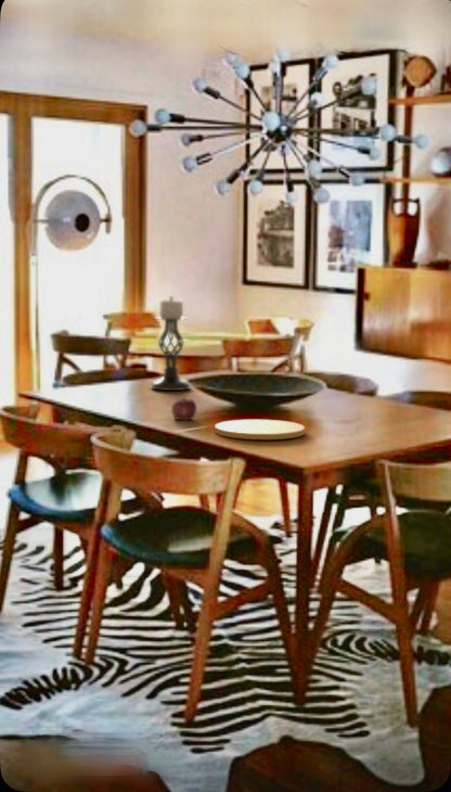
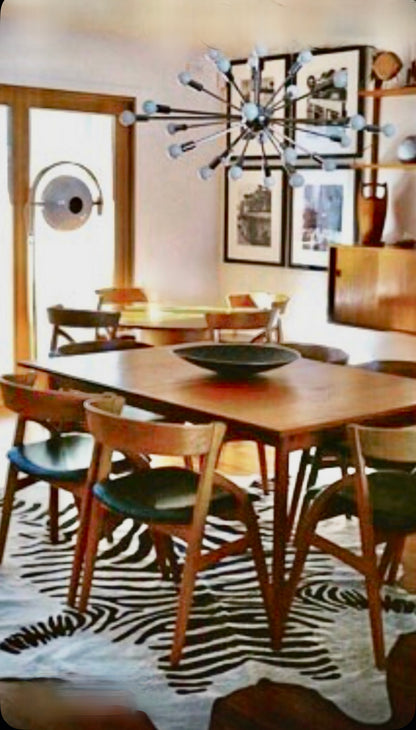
- plate [214,419,306,440]
- candle holder [150,295,192,392]
- apple [170,395,198,422]
